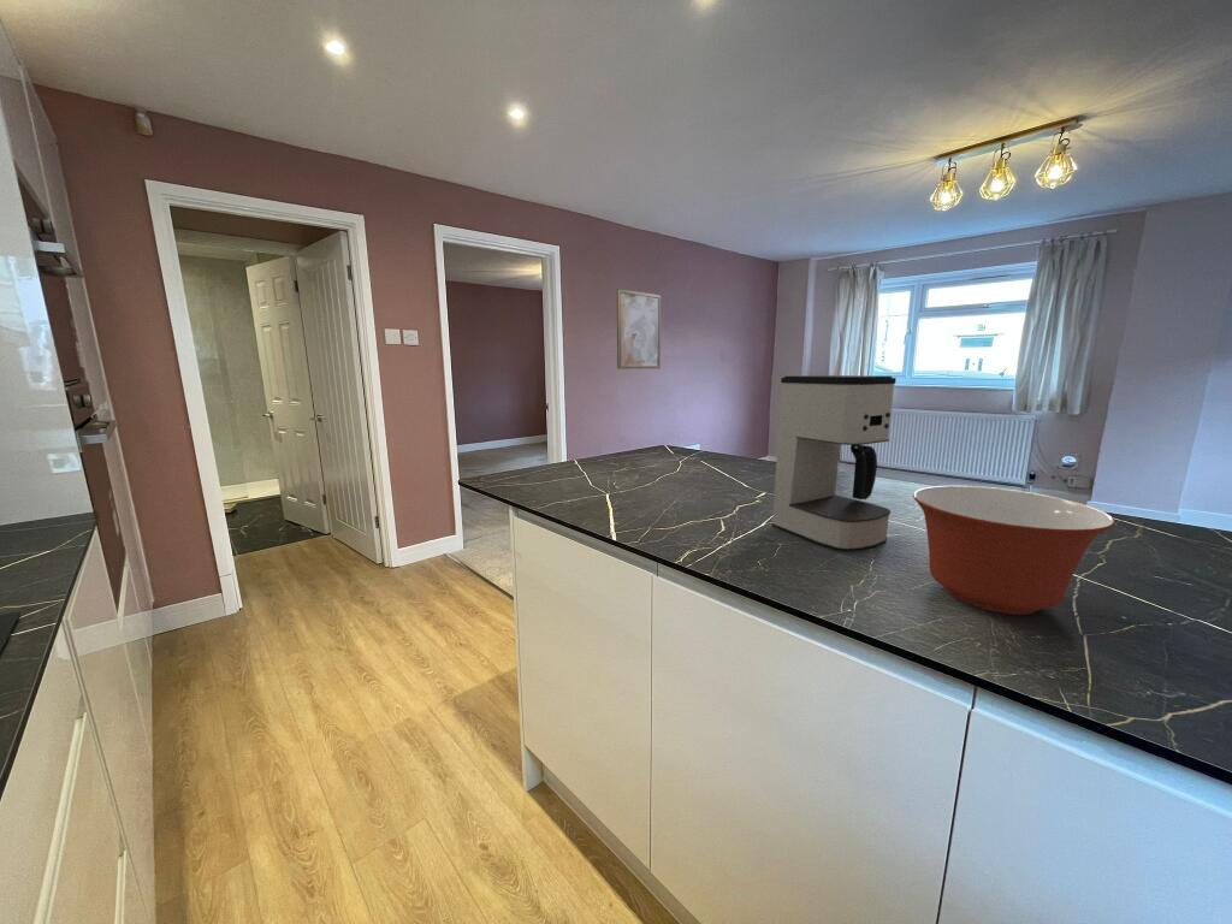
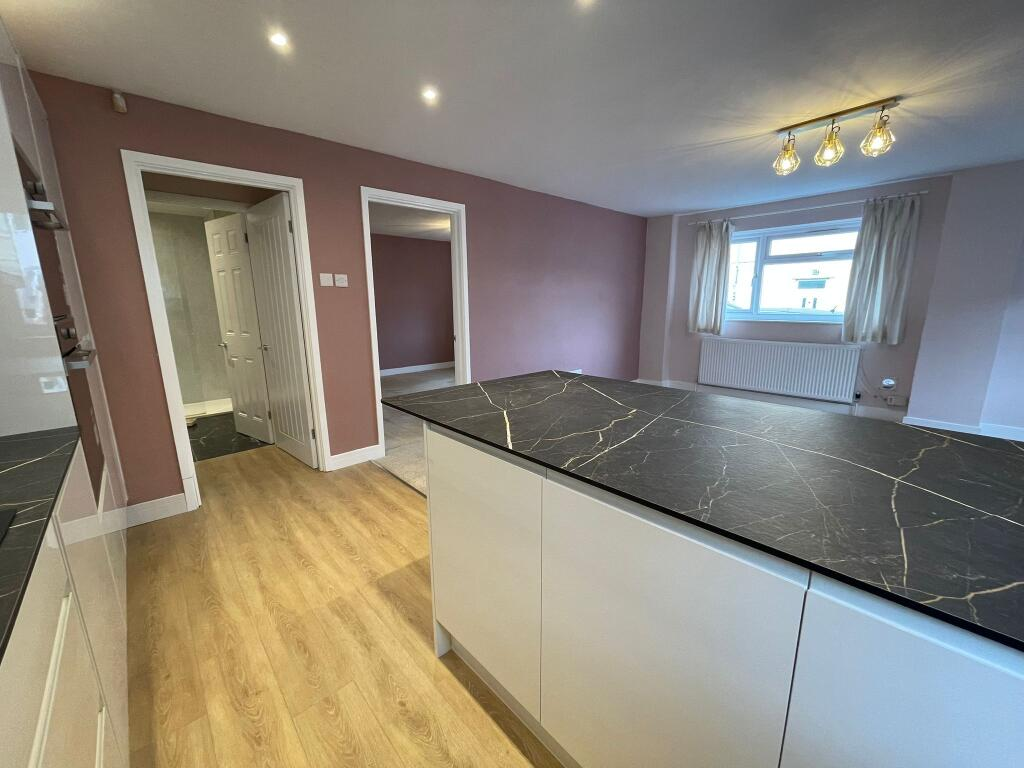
- coffee maker [771,374,898,552]
- mixing bowl [912,485,1116,616]
- wall art [616,288,662,371]
